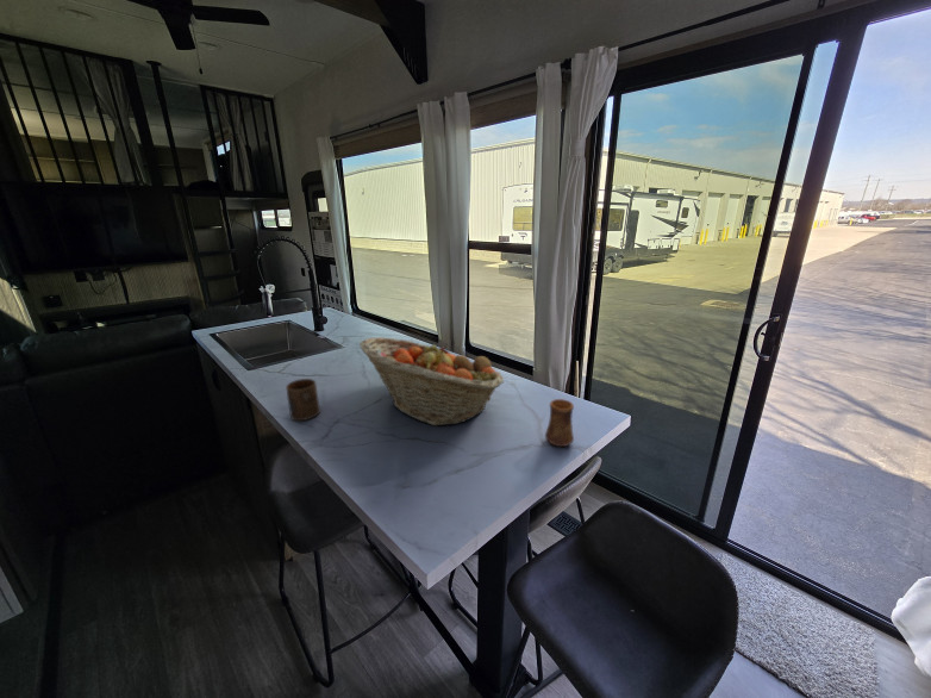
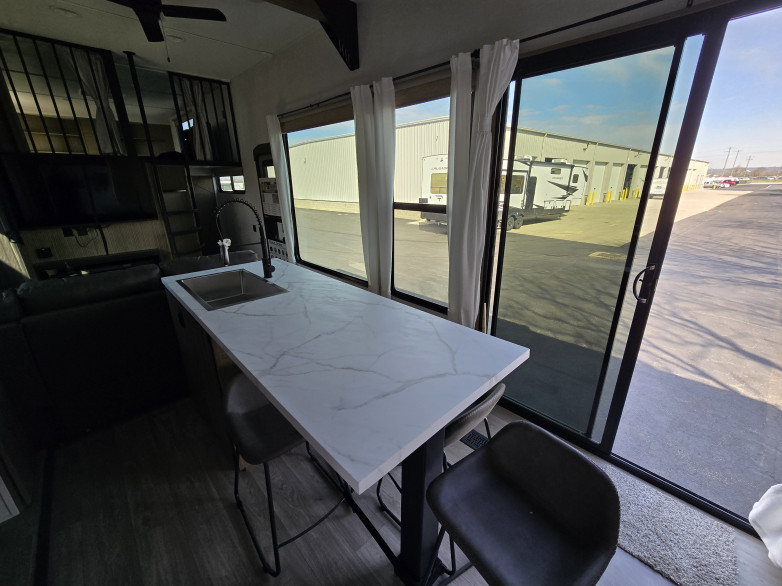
- cup [285,378,321,422]
- fruit basket [358,336,506,426]
- cup [544,398,575,448]
